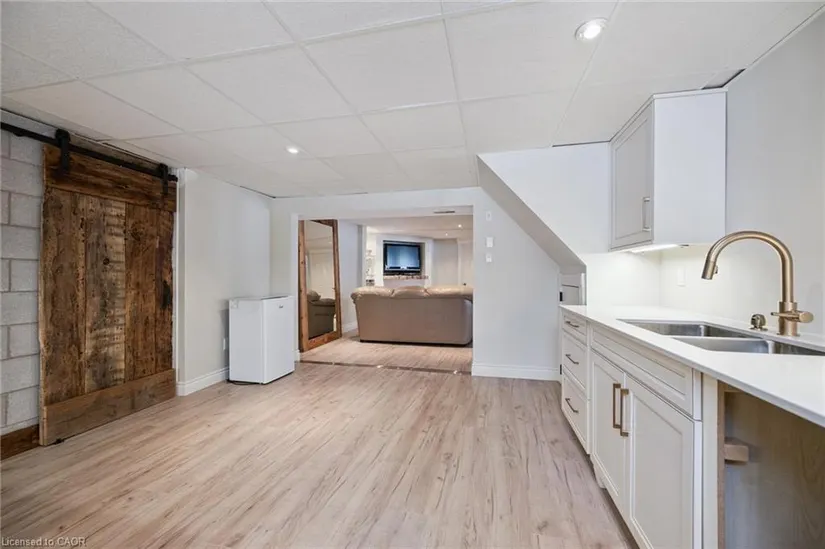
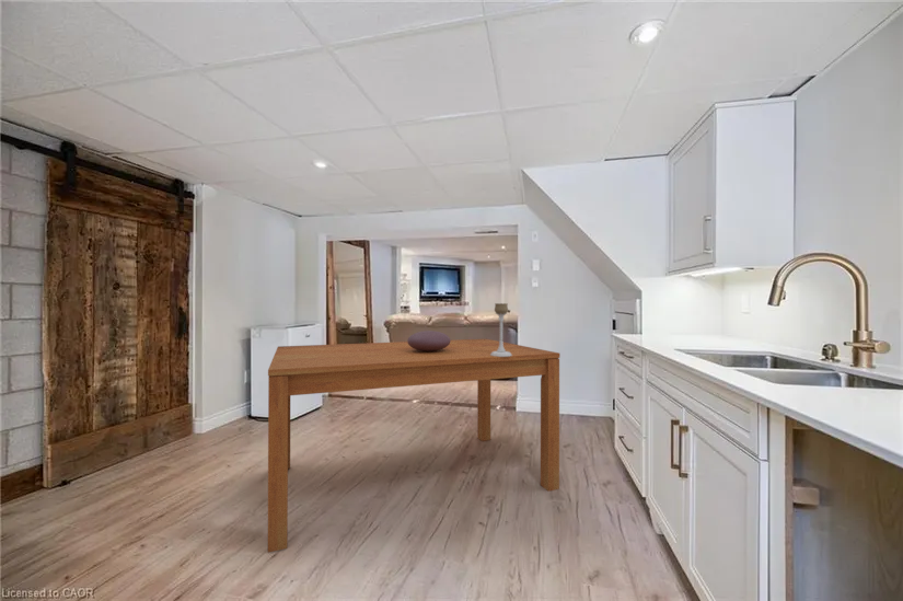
+ decorative bowl [406,330,451,351]
+ candle holder [490,302,512,357]
+ dining table [267,338,560,554]
